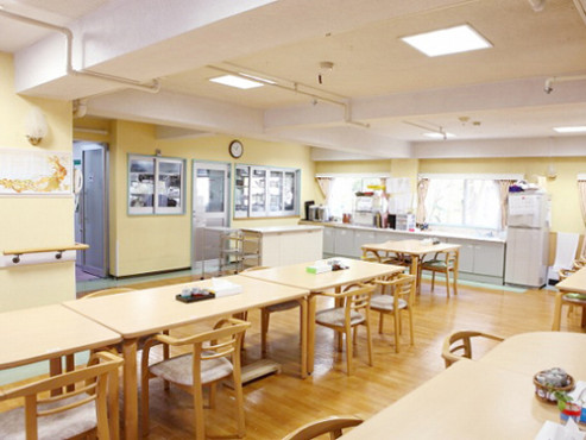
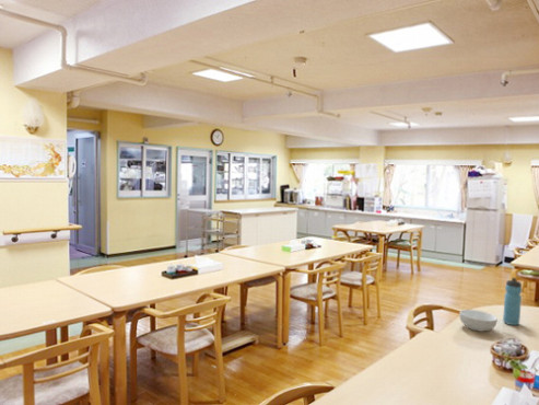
+ cereal bowl [458,309,499,333]
+ water bottle [502,277,523,326]
